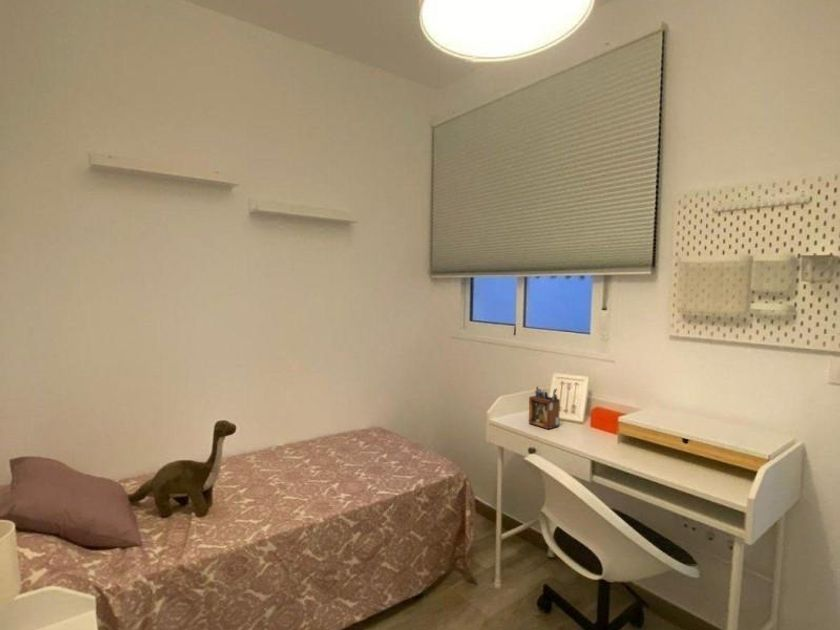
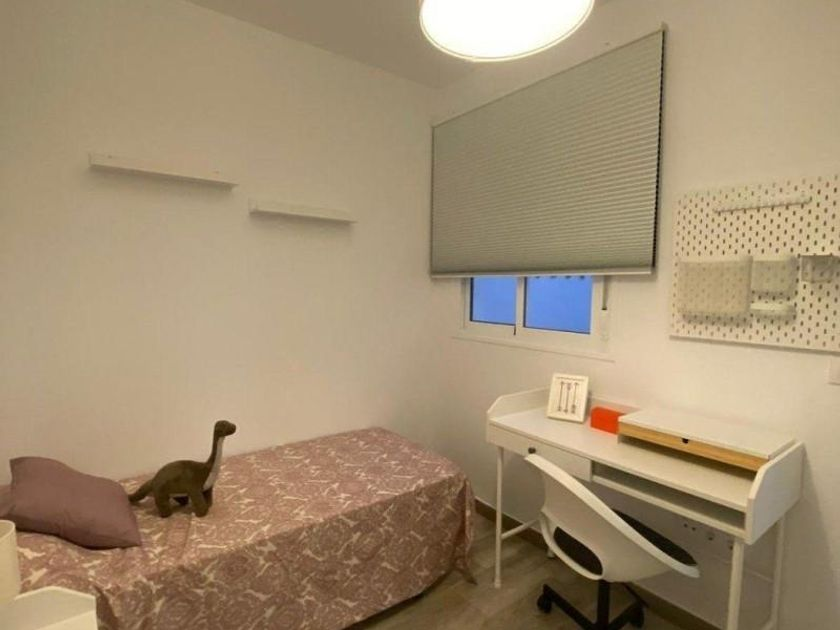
- desk organizer [528,385,561,430]
